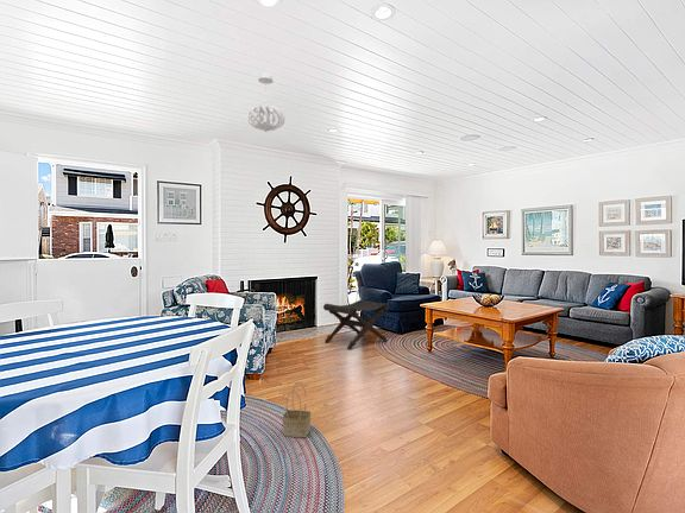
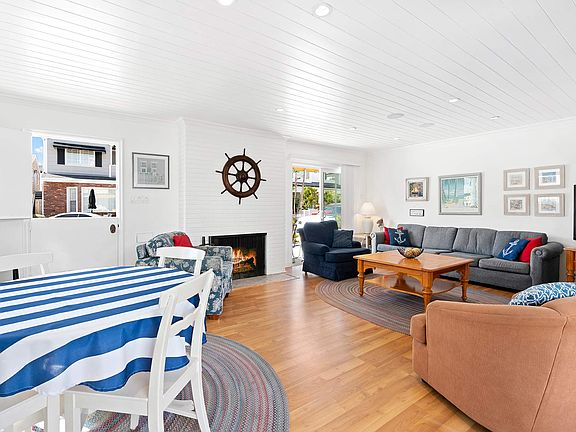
- footstool [322,299,390,350]
- basket [282,382,312,438]
- pendant light [246,72,287,133]
